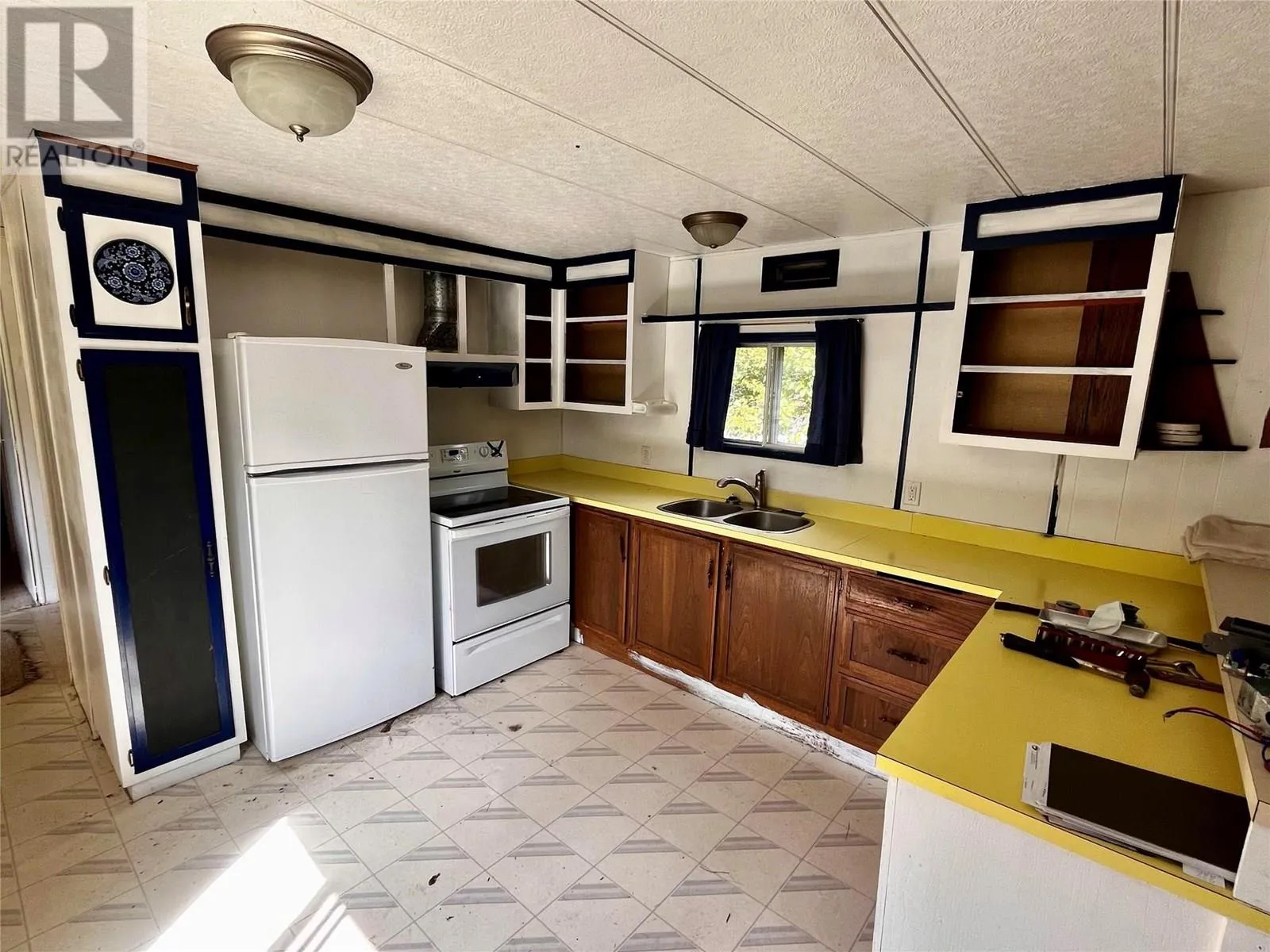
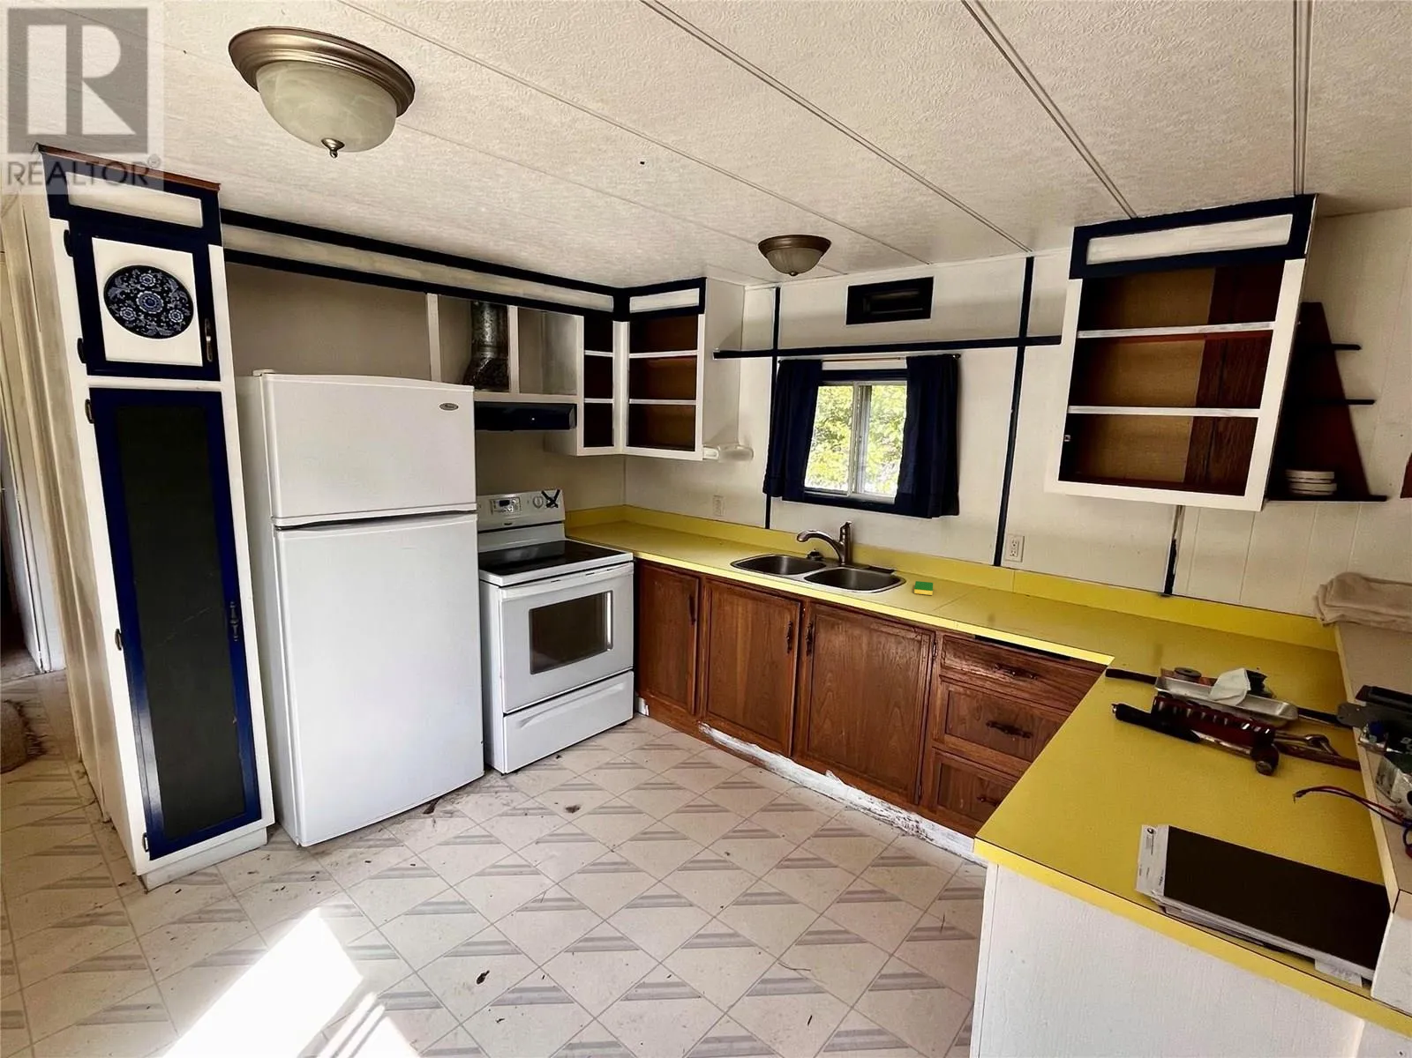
+ dish sponge [914,580,934,596]
